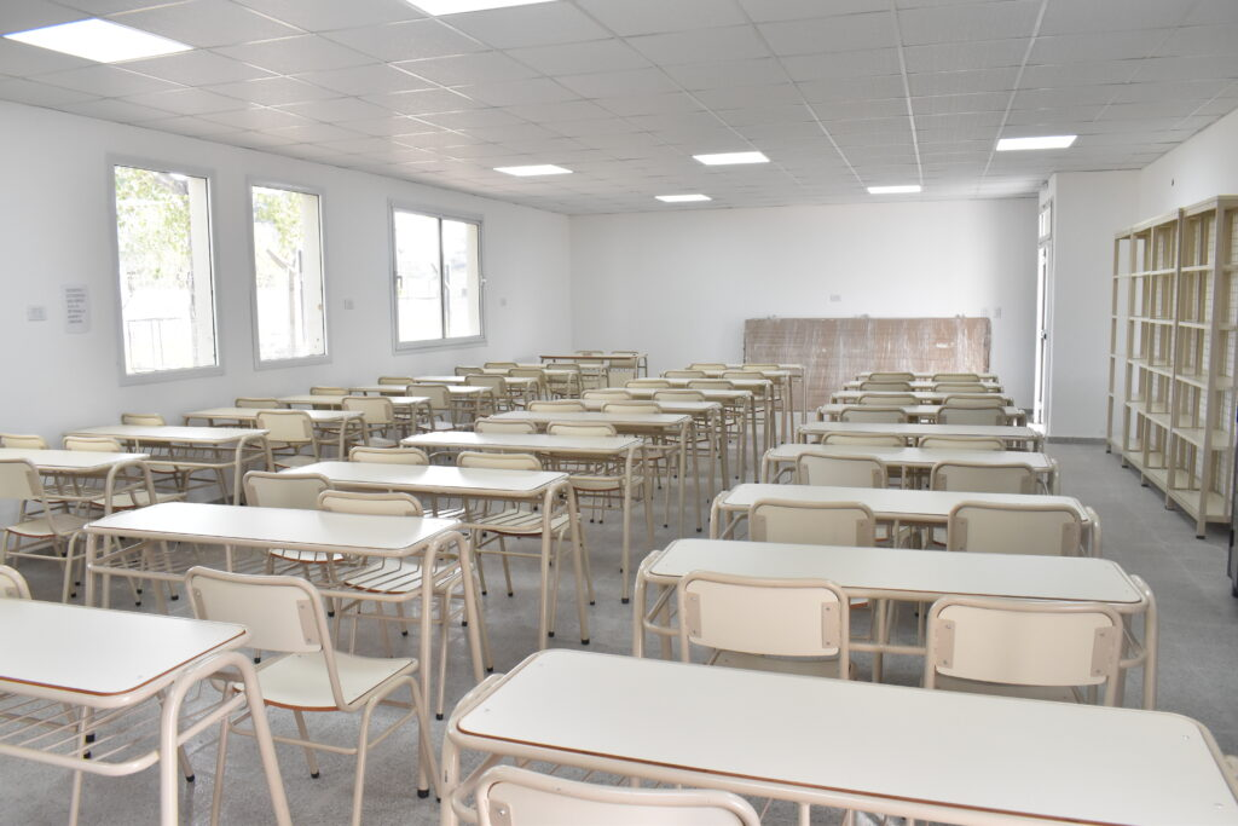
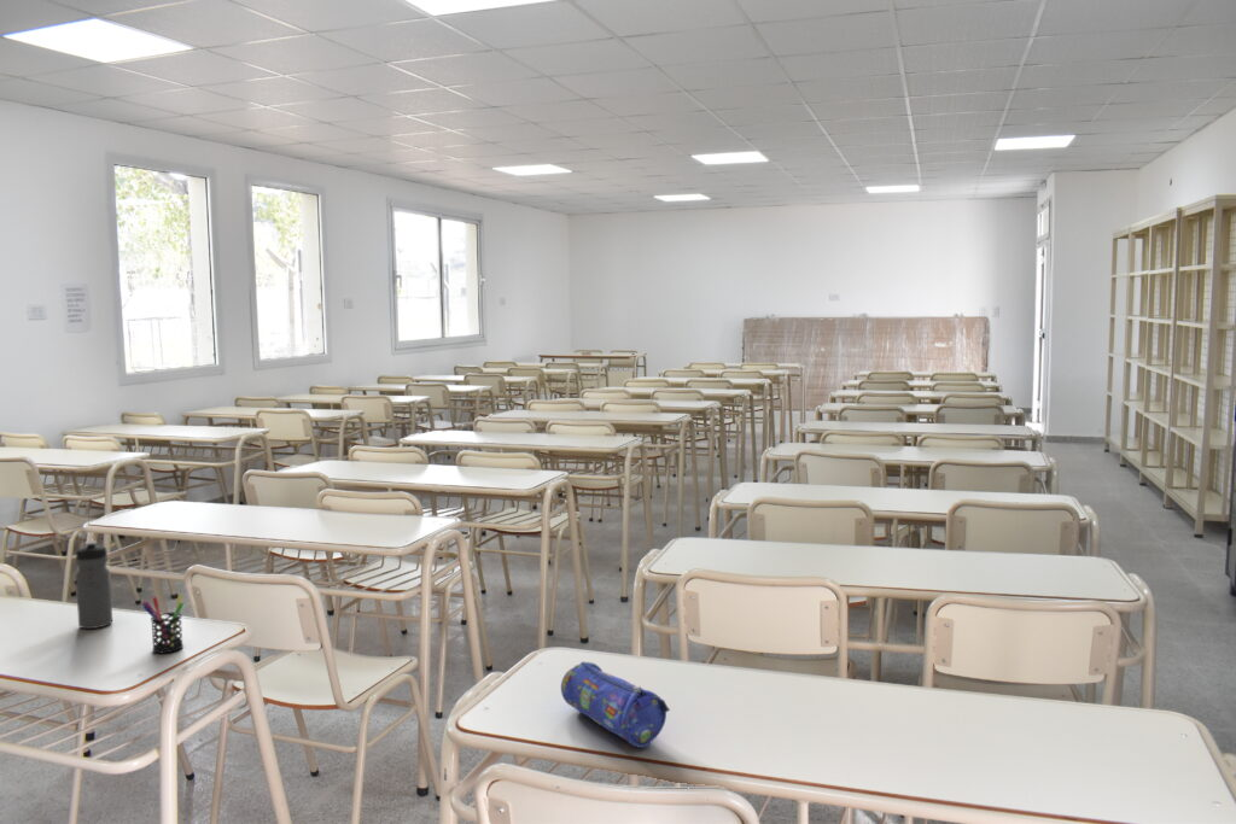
+ pencil case [560,660,671,749]
+ pen holder [140,592,185,654]
+ water bottle [75,540,113,630]
